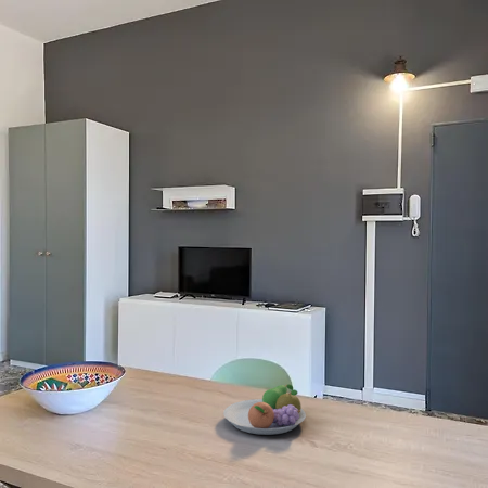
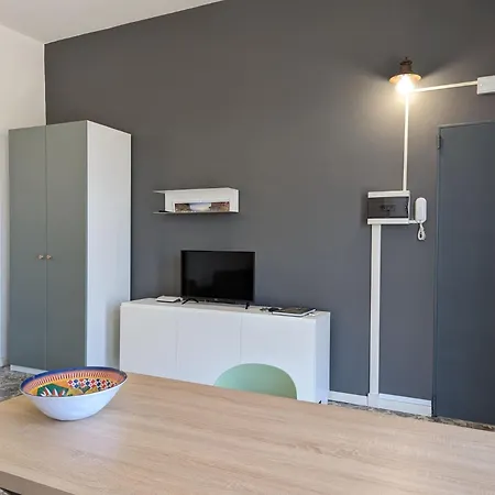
- fruit bowl [222,383,307,436]
